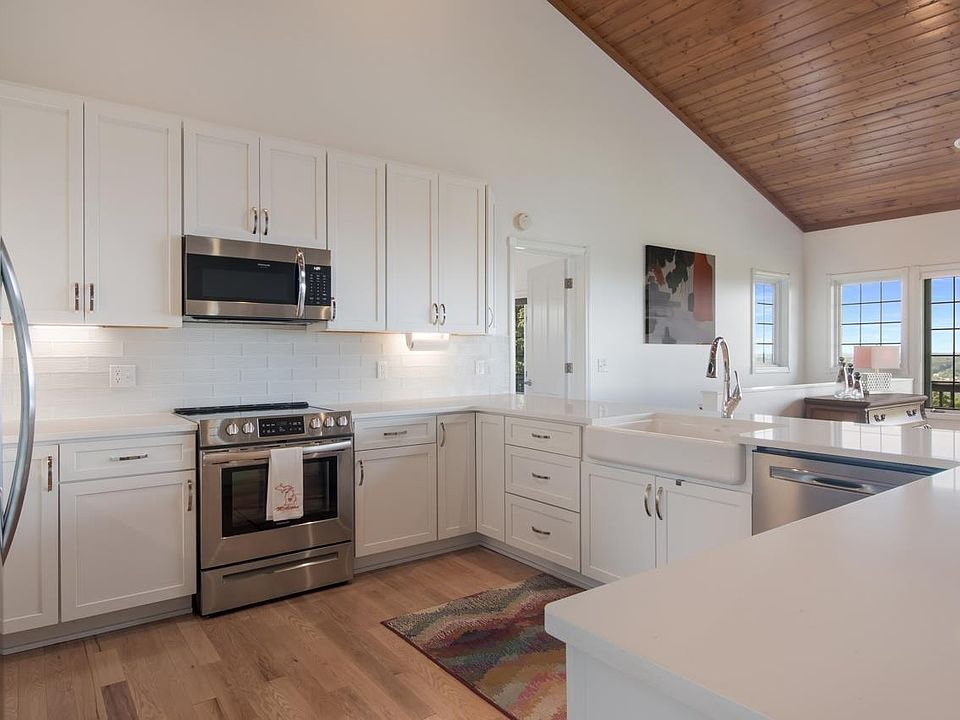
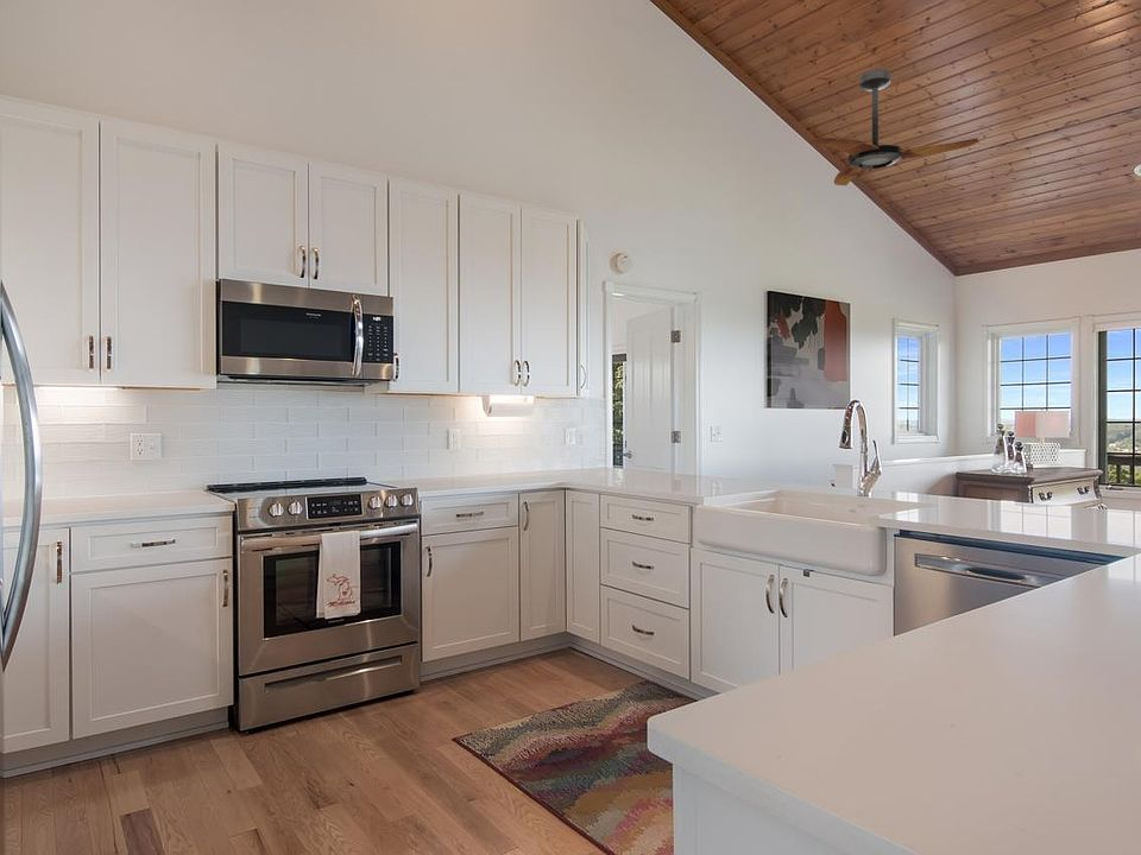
+ ceiling fan [806,68,979,186]
